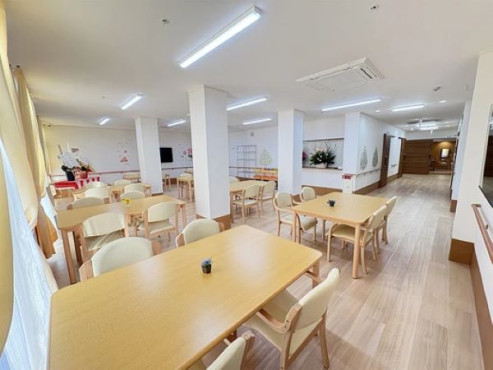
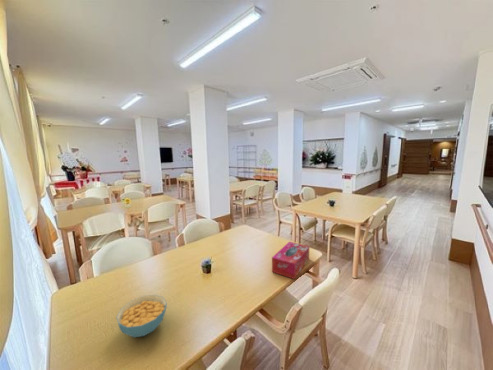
+ cereal bowl [115,294,168,338]
+ tissue box [271,241,310,280]
